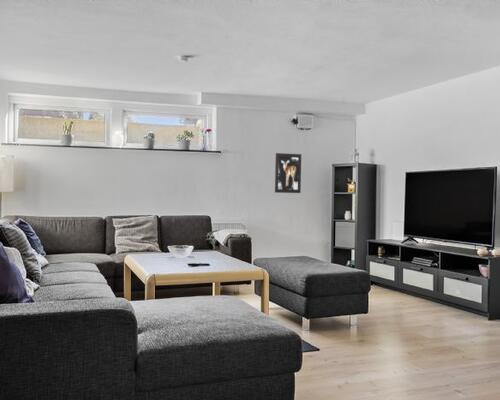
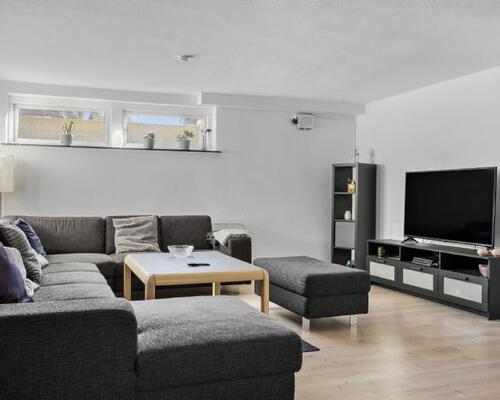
- wall art [274,152,302,194]
